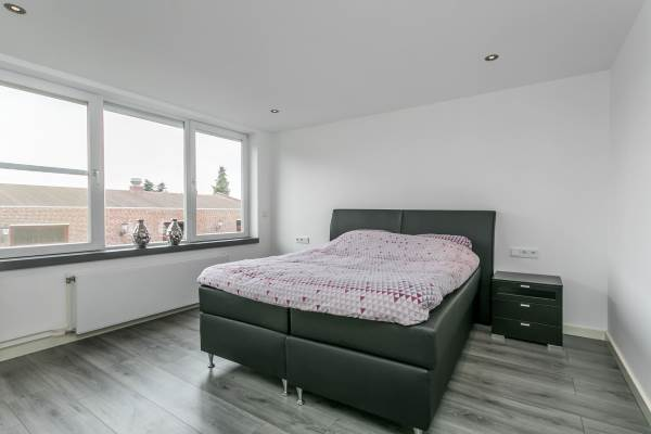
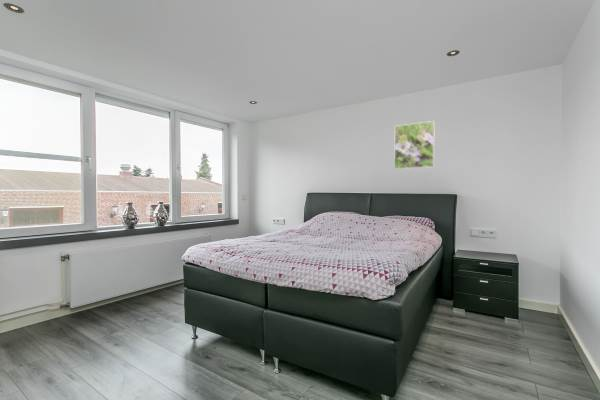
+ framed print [393,120,436,170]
